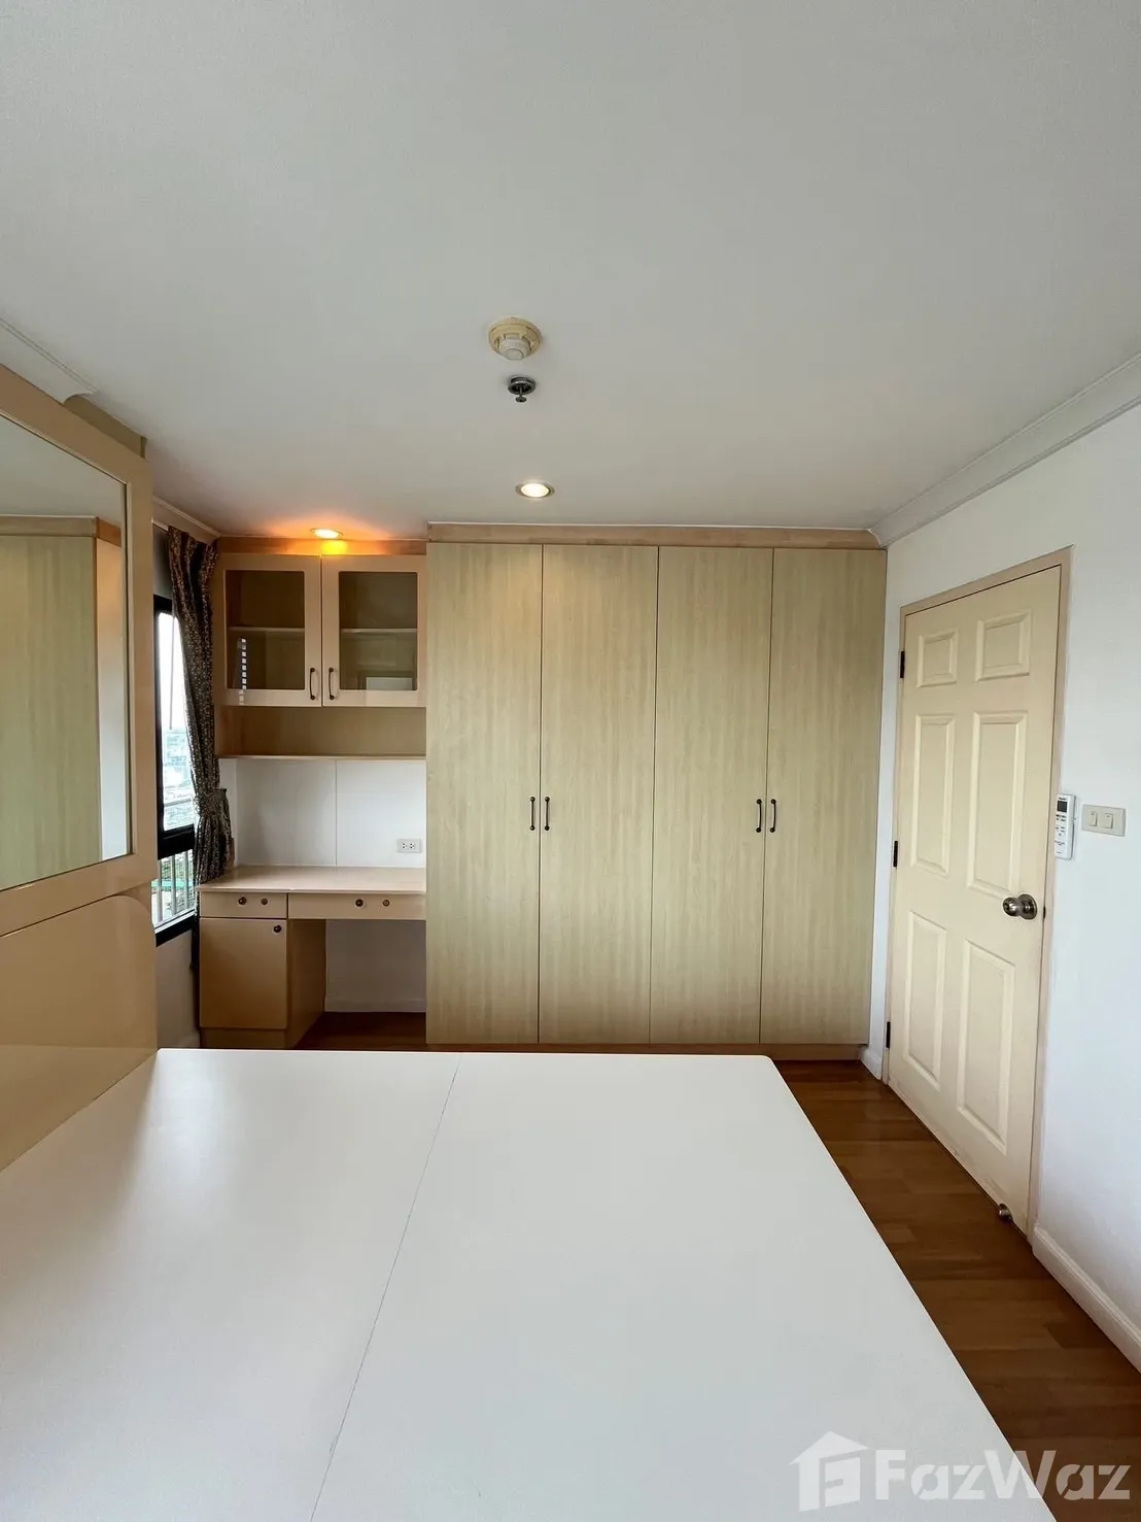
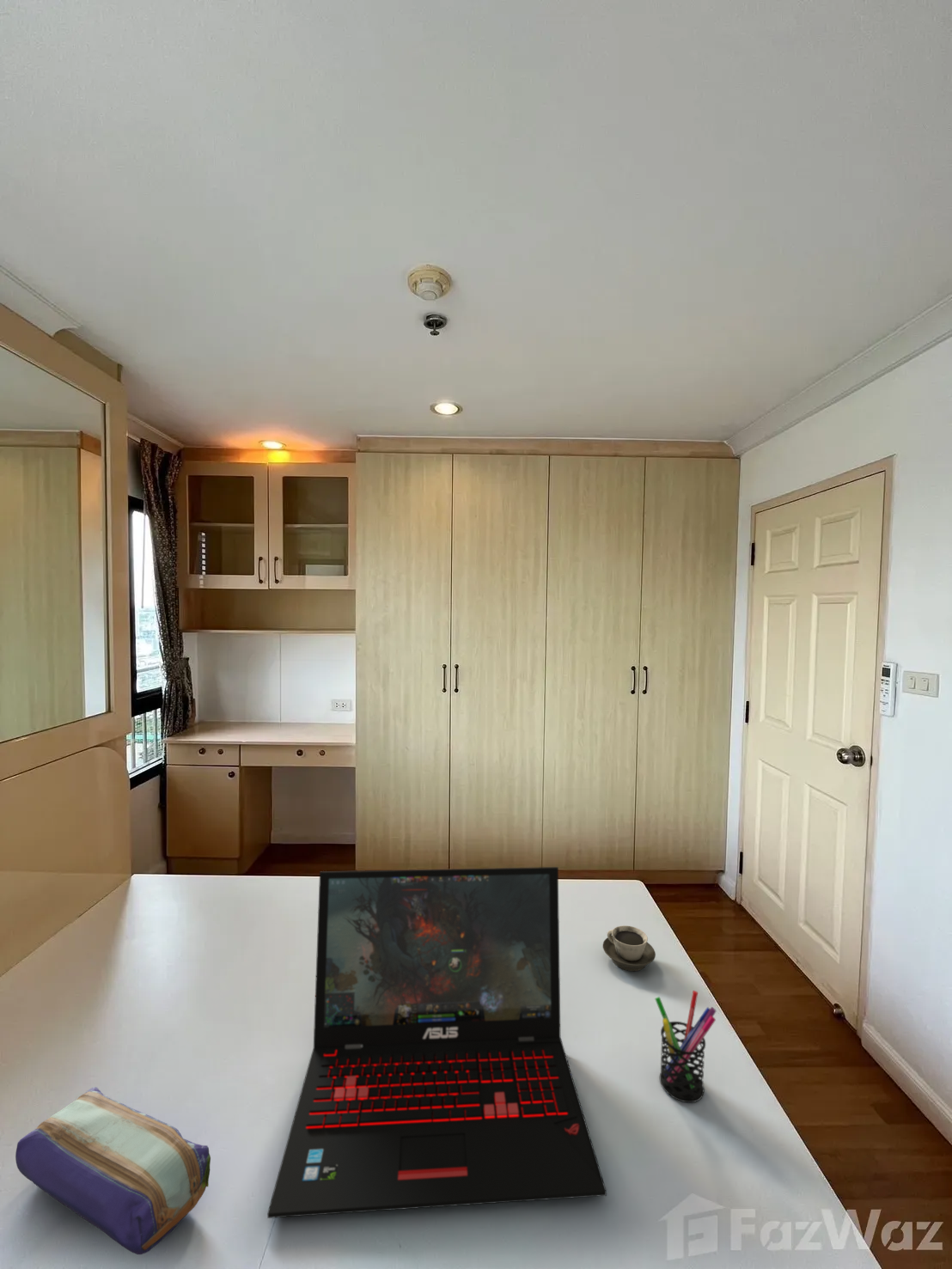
+ pencil case [15,1086,211,1255]
+ cup [602,924,656,972]
+ pen holder [654,990,717,1103]
+ laptop [266,866,607,1219]
